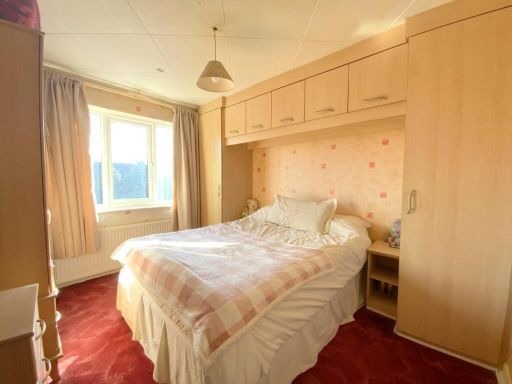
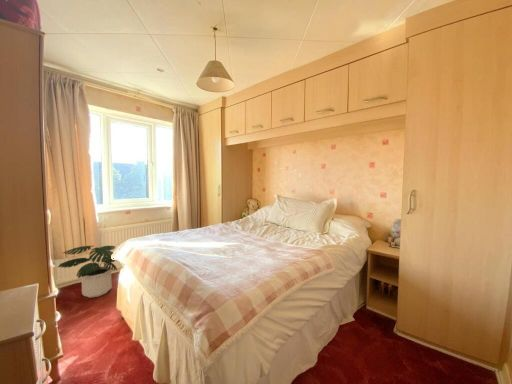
+ potted plant [57,245,118,299]
